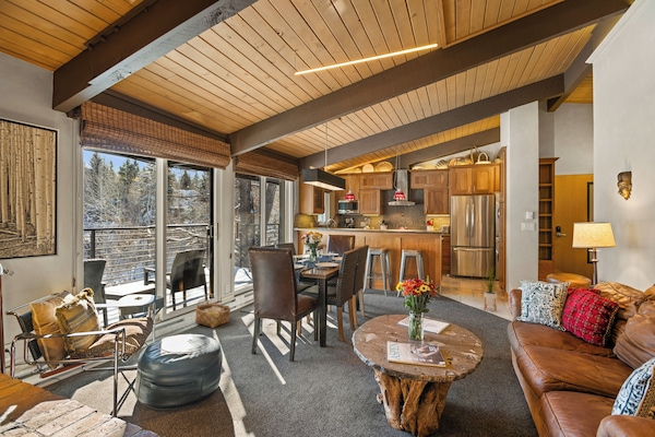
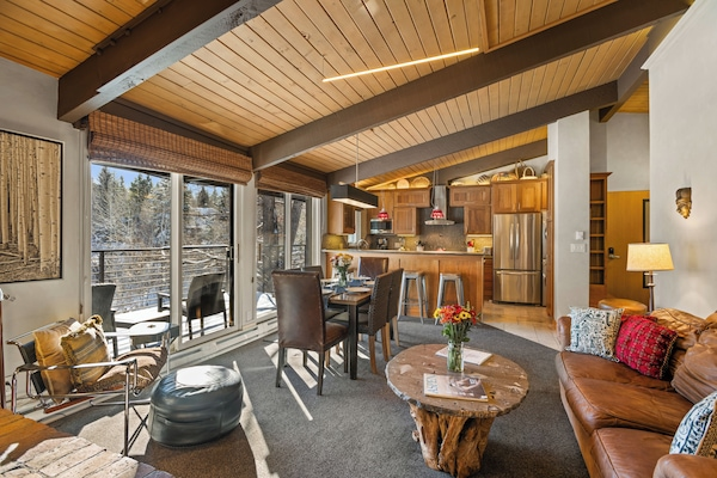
- woven basket [194,297,231,329]
- house plant [480,265,504,312]
